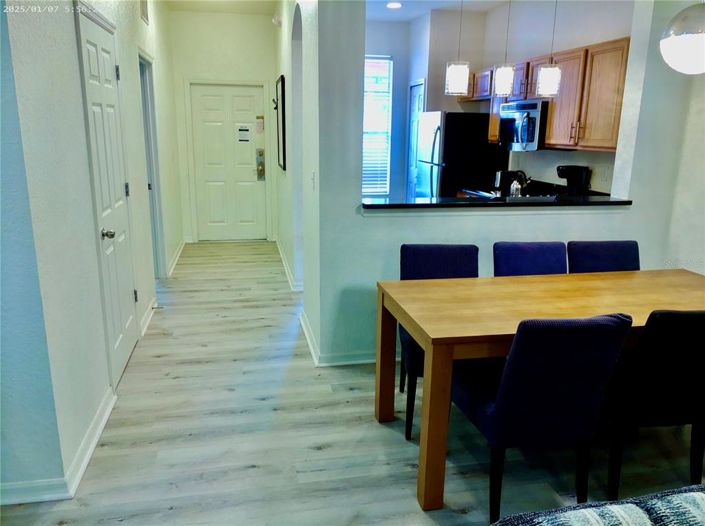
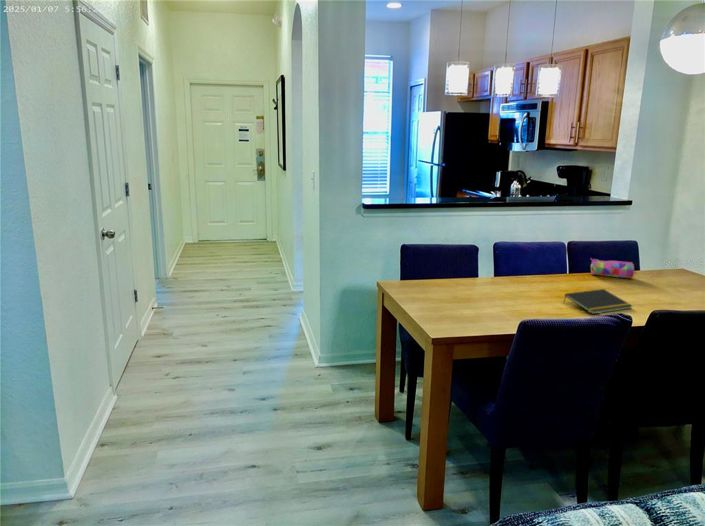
+ pencil case [590,258,635,279]
+ notepad [562,288,633,315]
